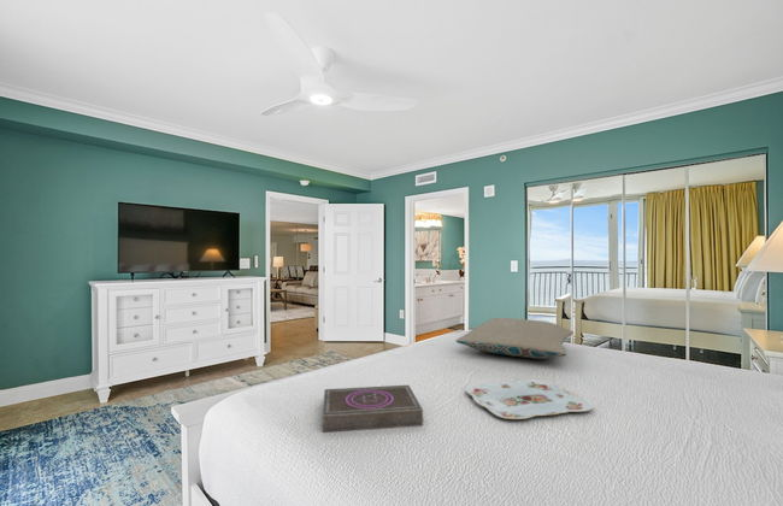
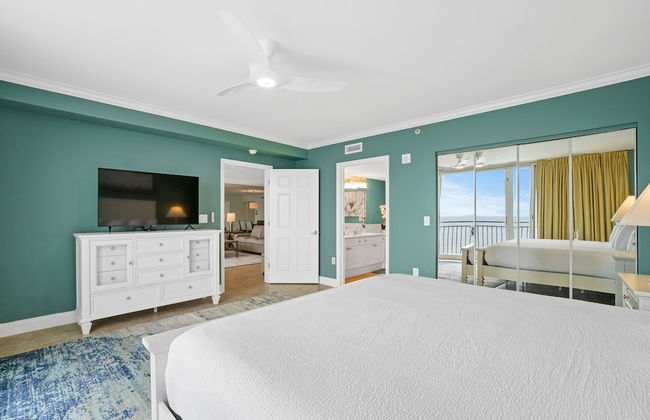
- book [322,384,424,434]
- pillow [455,317,575,360]
- serving tray [465,378,595,420]
